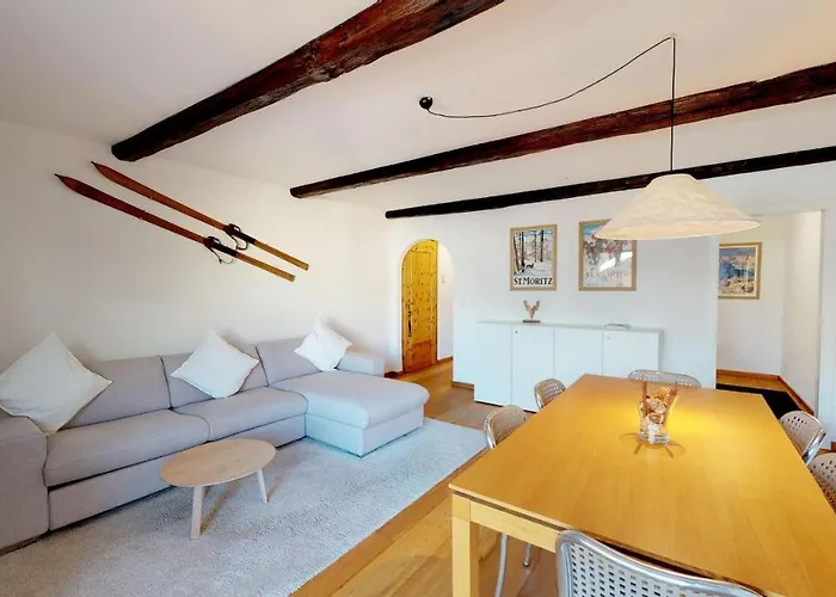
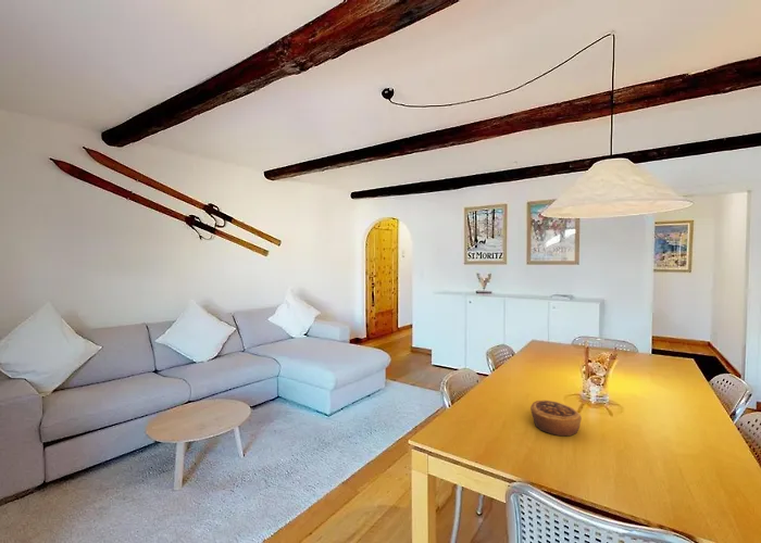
+ pastry [529,399,583,437]
